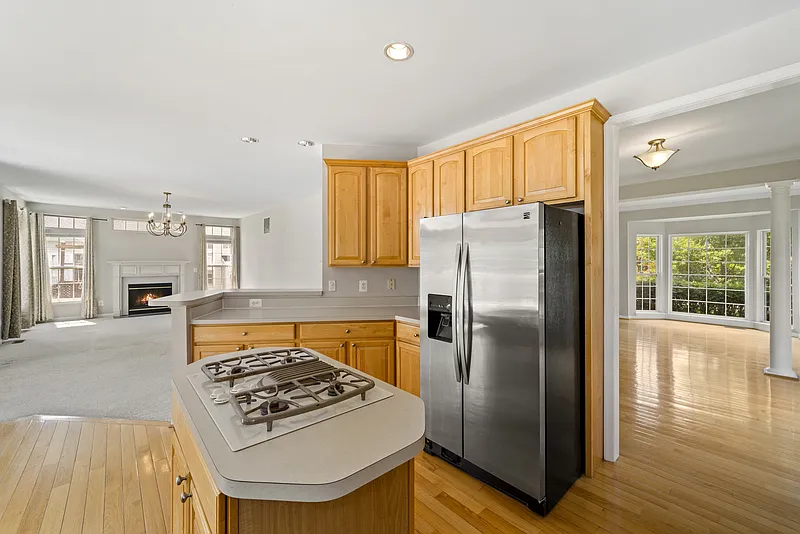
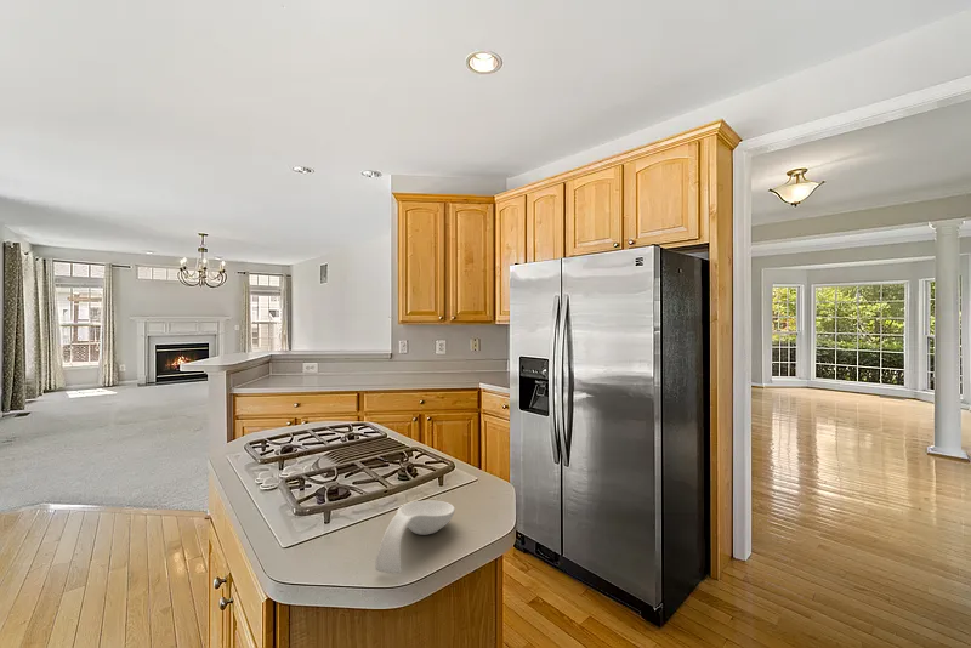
+ spoon rest [374,499,456,575]
